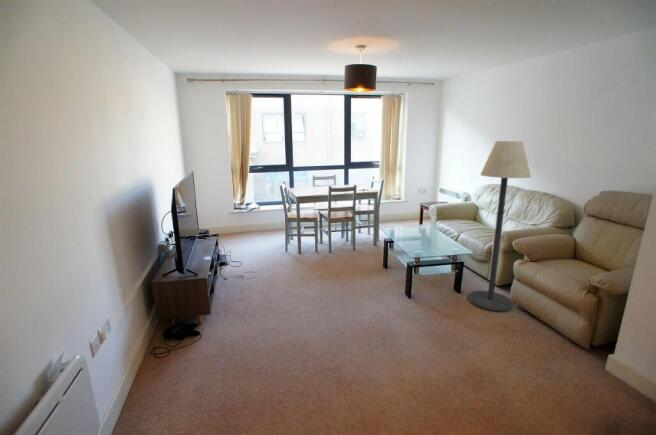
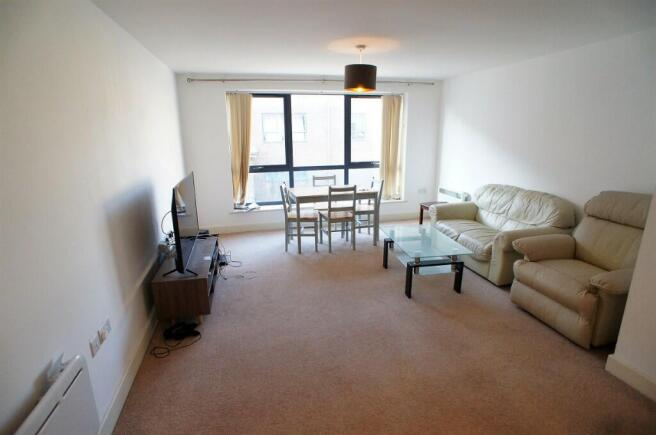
- floor lamp [467,140,532,312]
